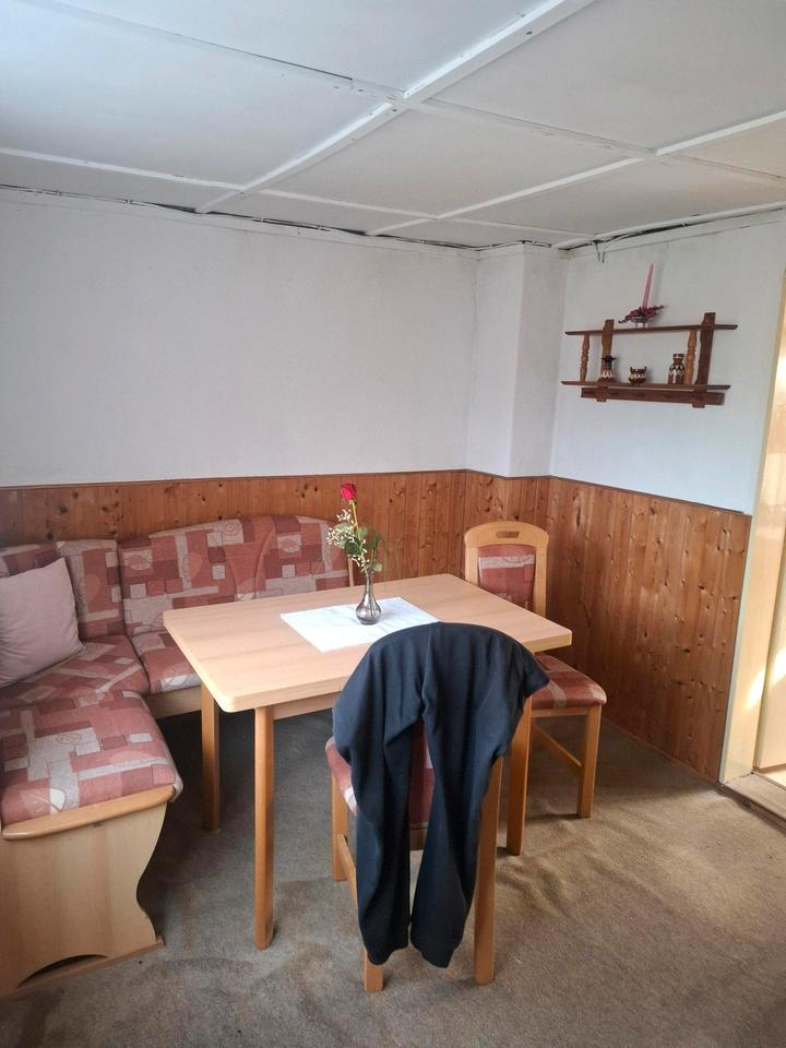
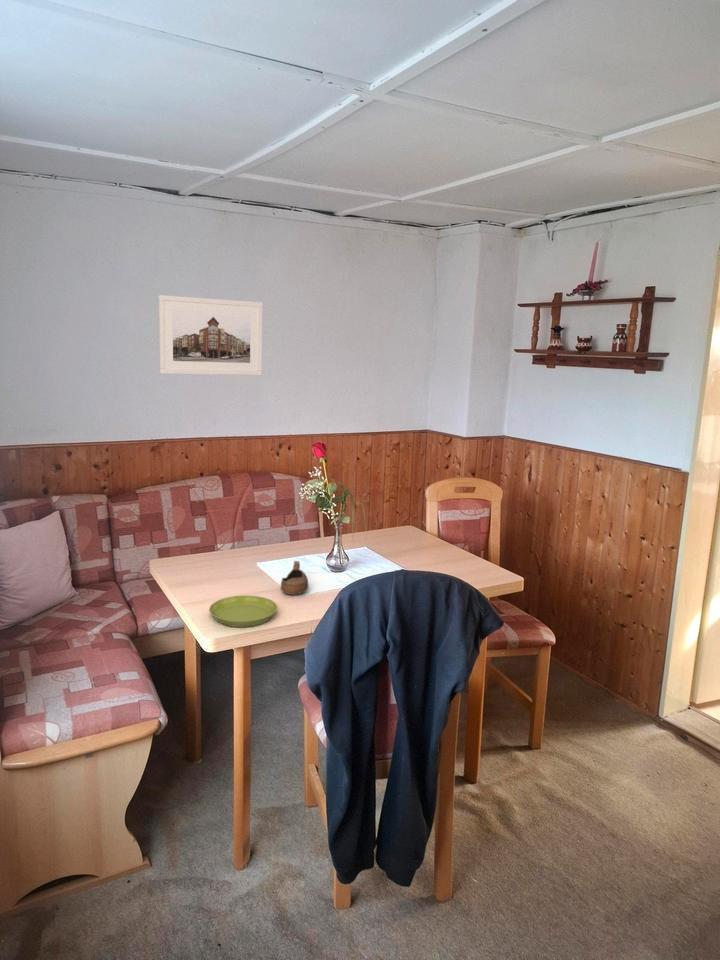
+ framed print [157,294,264,377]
+ cup [280,560,310,596]
+ saucer [208,595,278,628]
